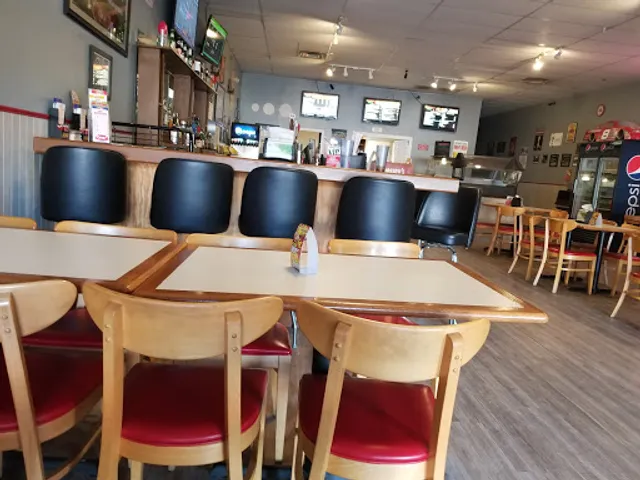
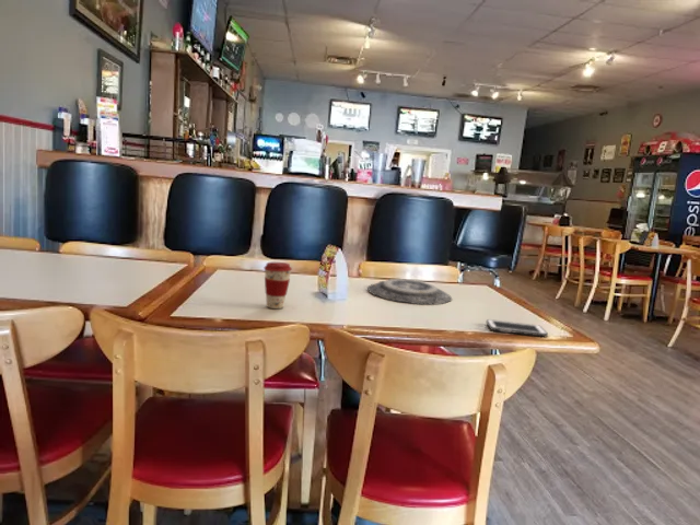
+ plate [366,278,453,305]
+ coffee cup [262,261,293,310]
+ cell phone [486,318,549,338]
